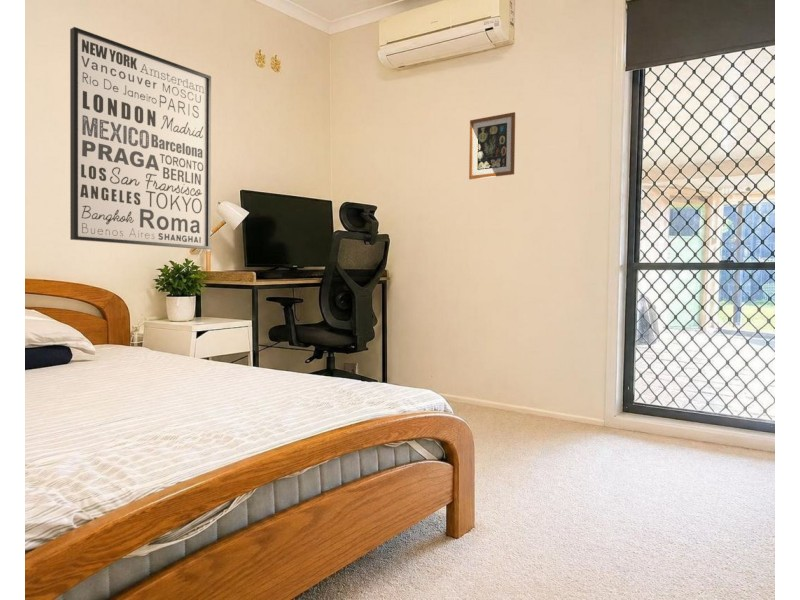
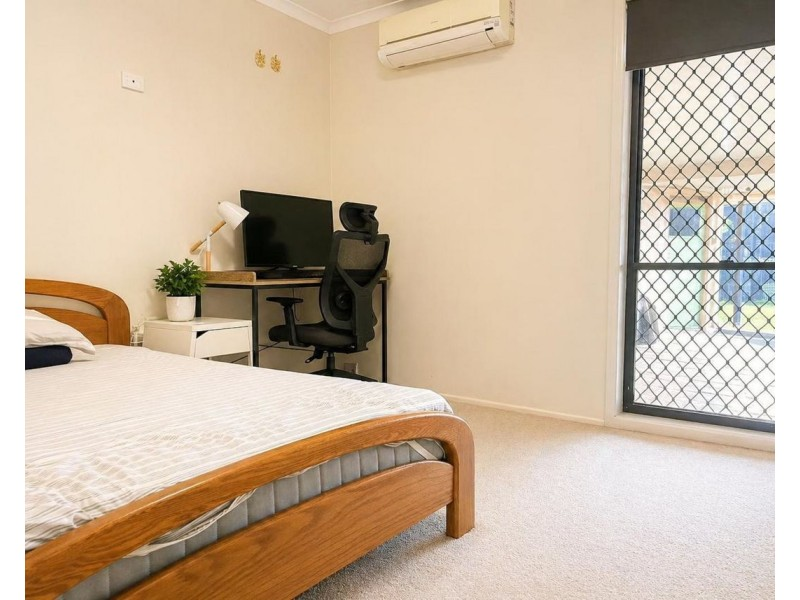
- wall art [69,26,212,250]
- wall art [468,111,516,180]
